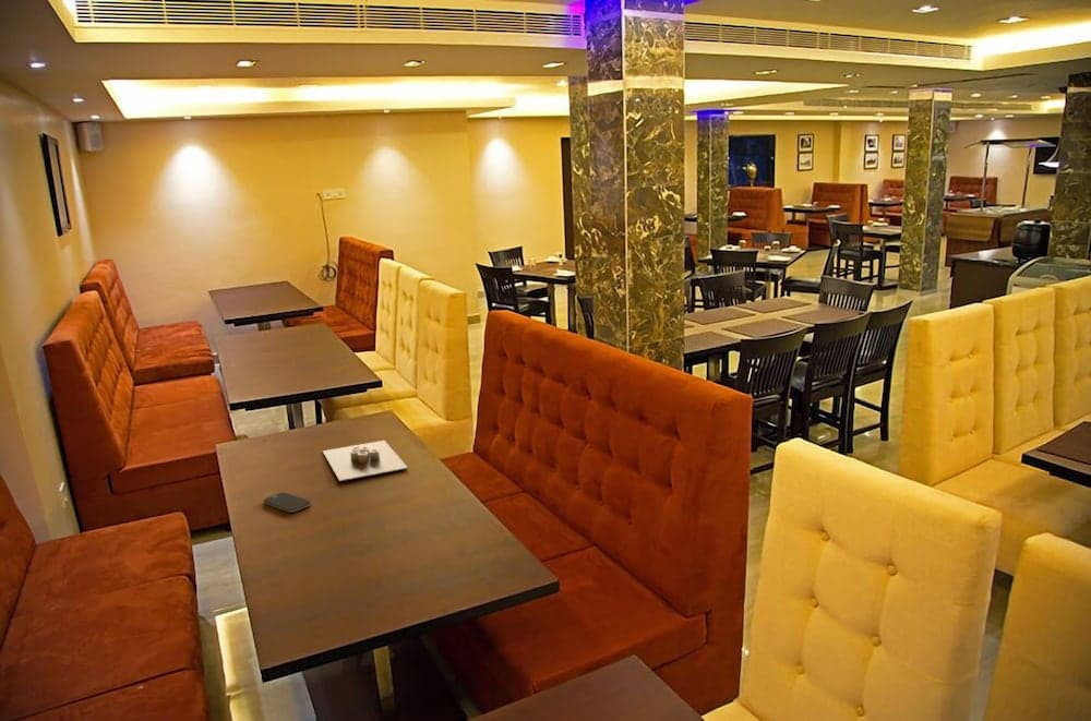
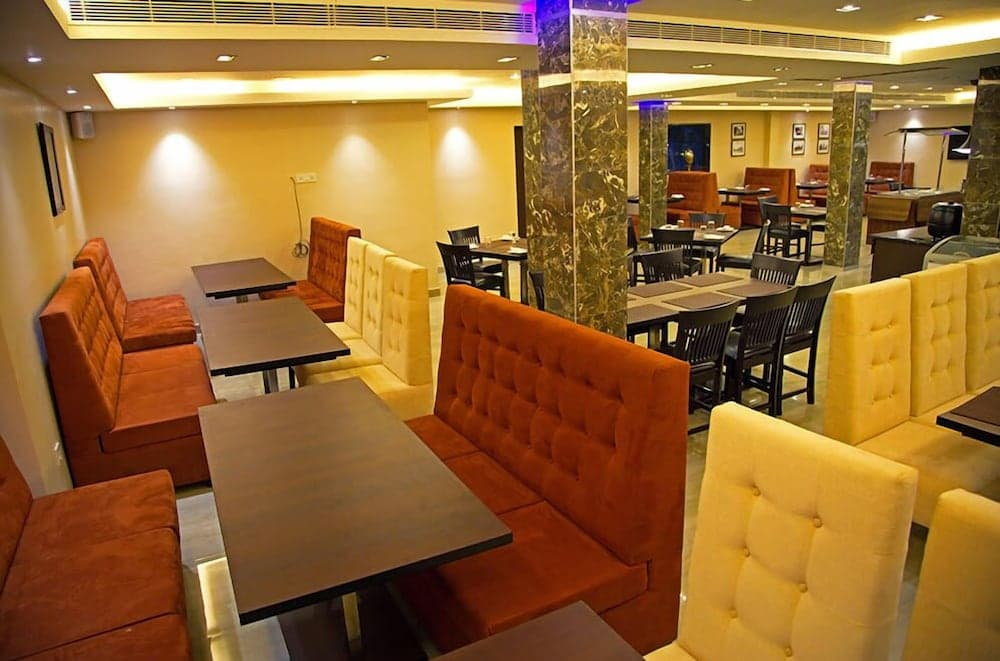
- smartphone [263,492,312,514]
- candle [322,440,409,483]
